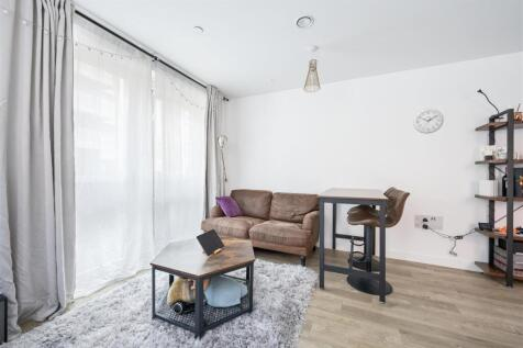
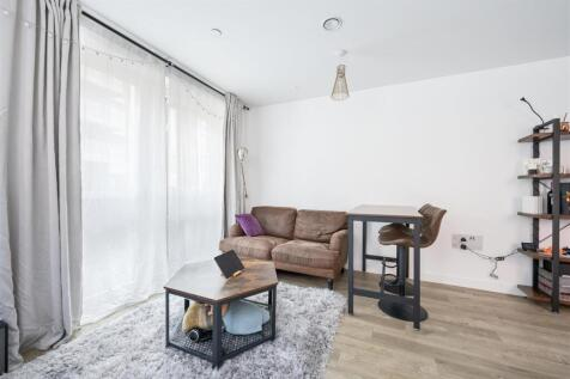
- wall clock [412,108,445,135]
